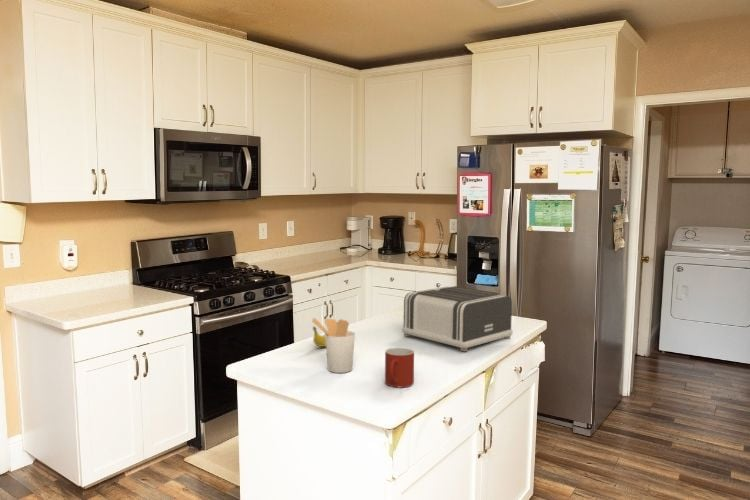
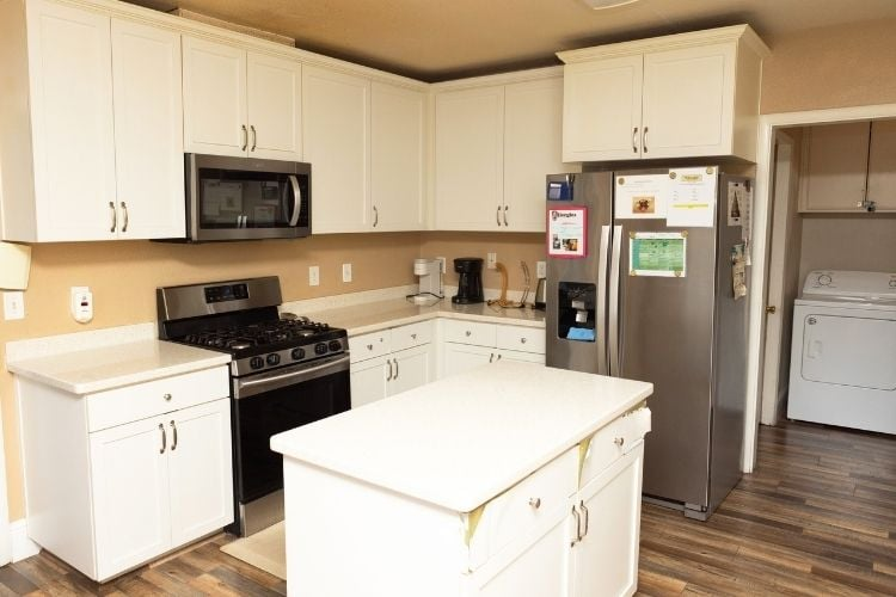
- toaster [401,285,514,352]
- banana [312,321,338,348]
- utensil holder [311,317,356,374]
- mug [384,346,415,388]
